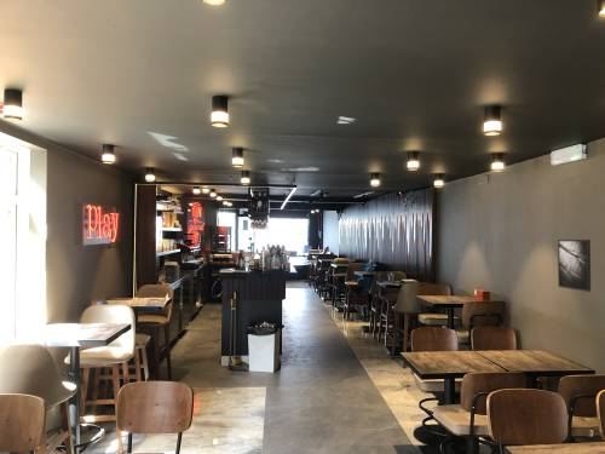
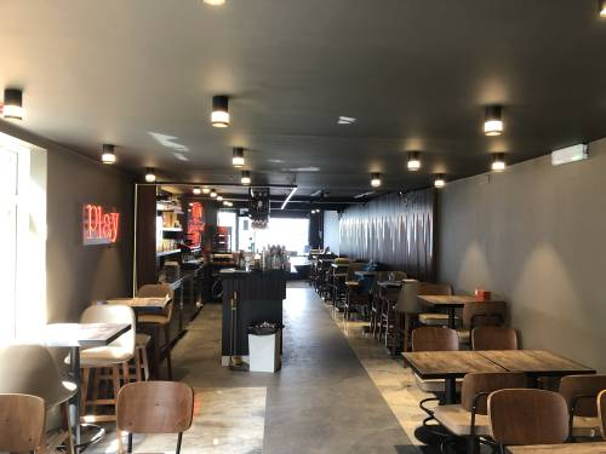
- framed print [557,239,592,293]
